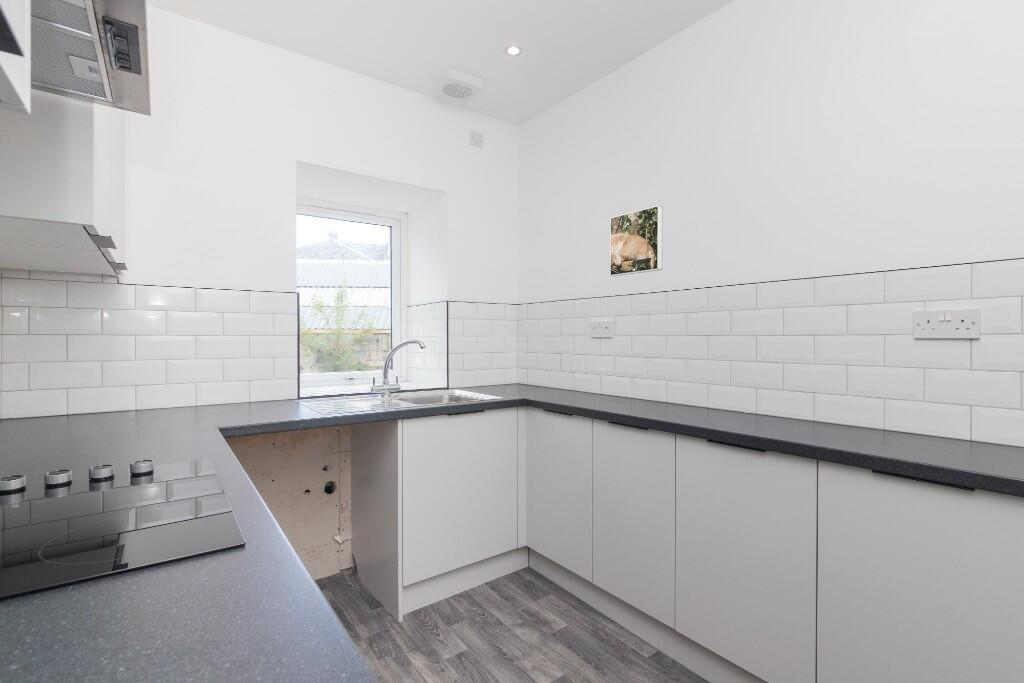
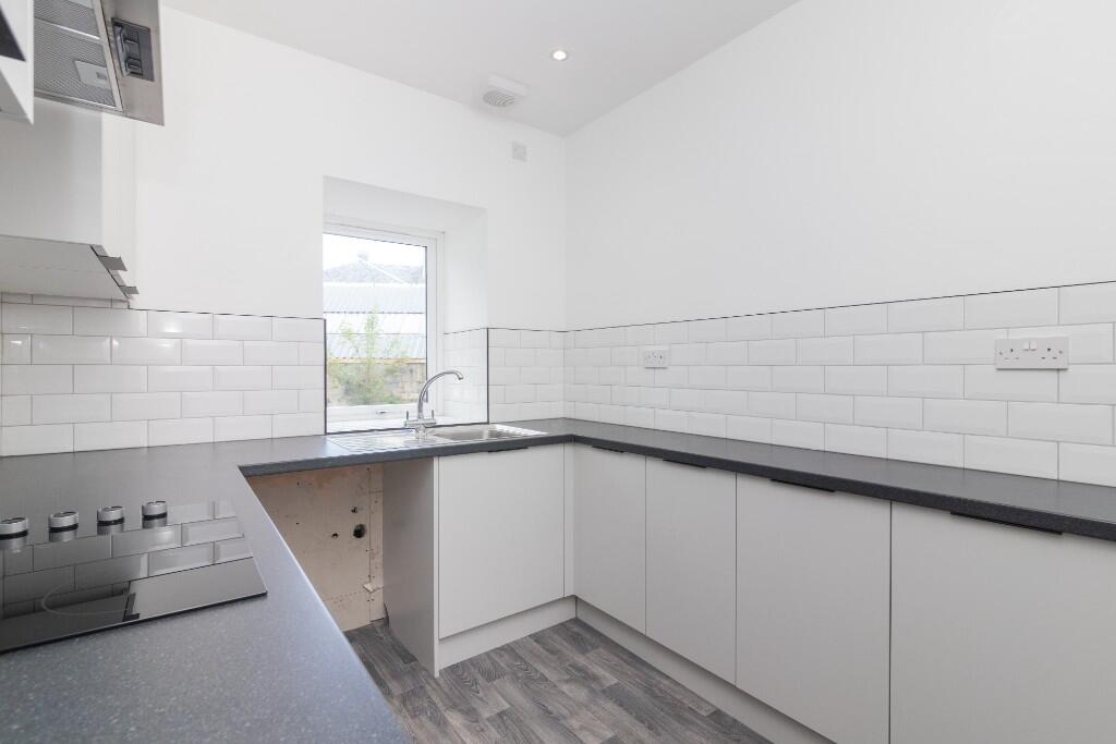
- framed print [609,204,663,277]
